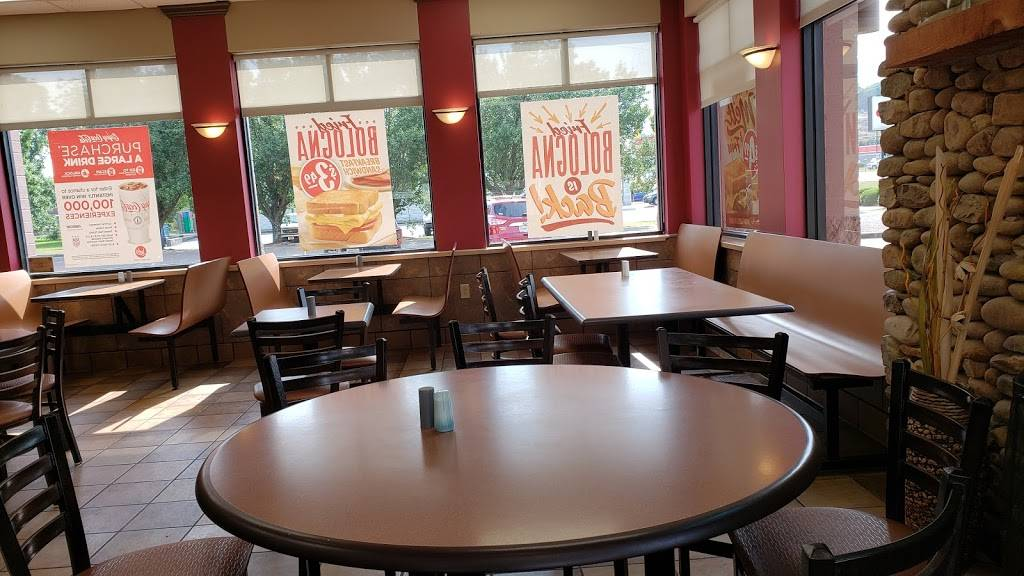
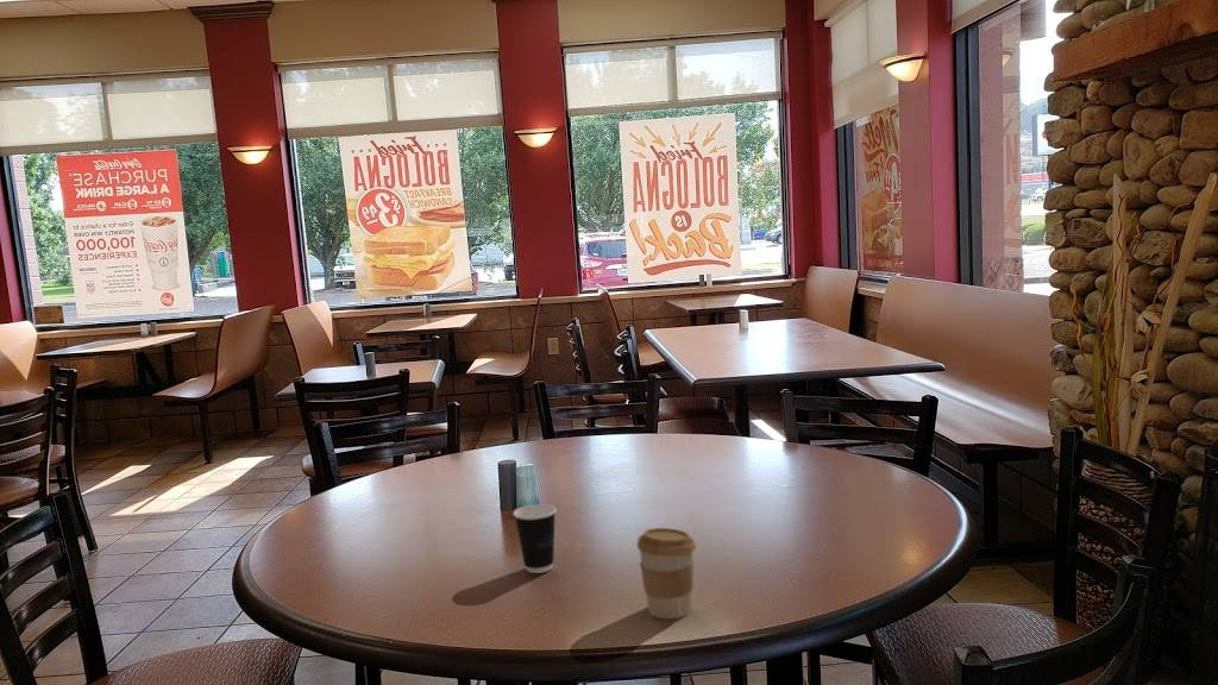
+ coffee cup [635,527,697,621]
+ dixie cup [511,503,558,574]
